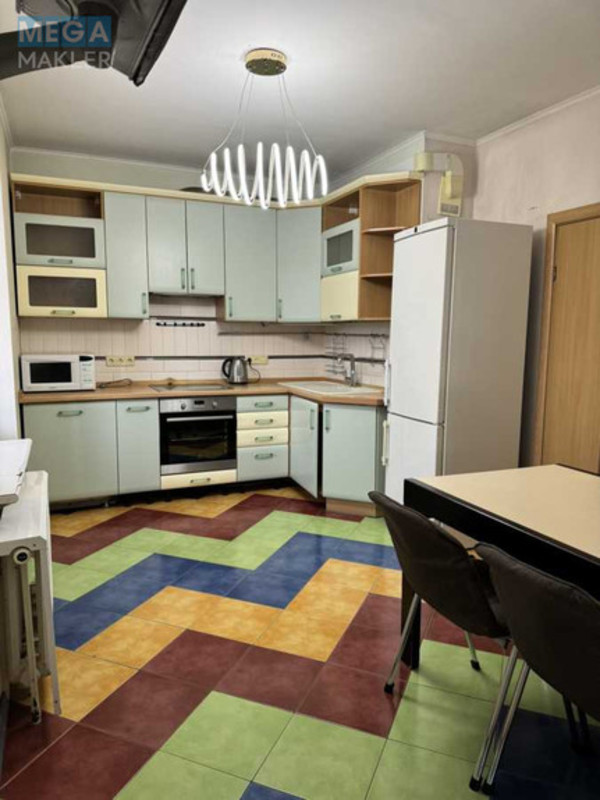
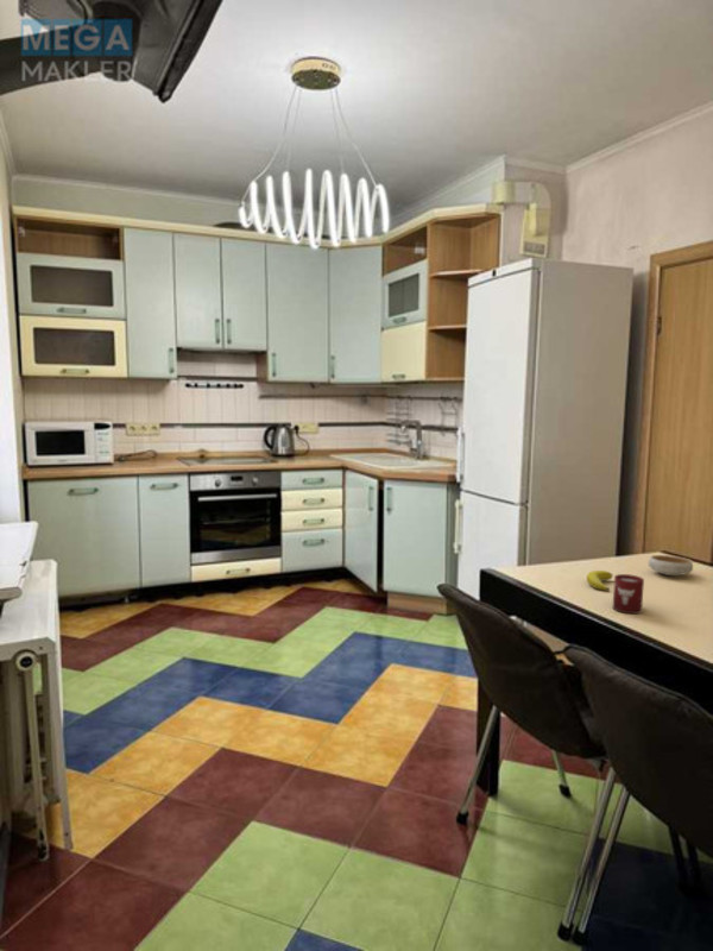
+ banana [586,569,613,592]
+ bowl [648,554,694,577]
+ cup [612,573,645,615]
